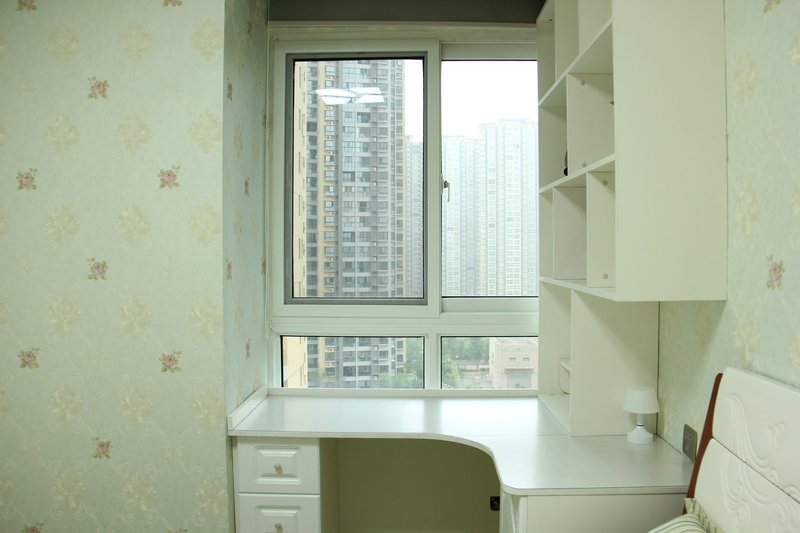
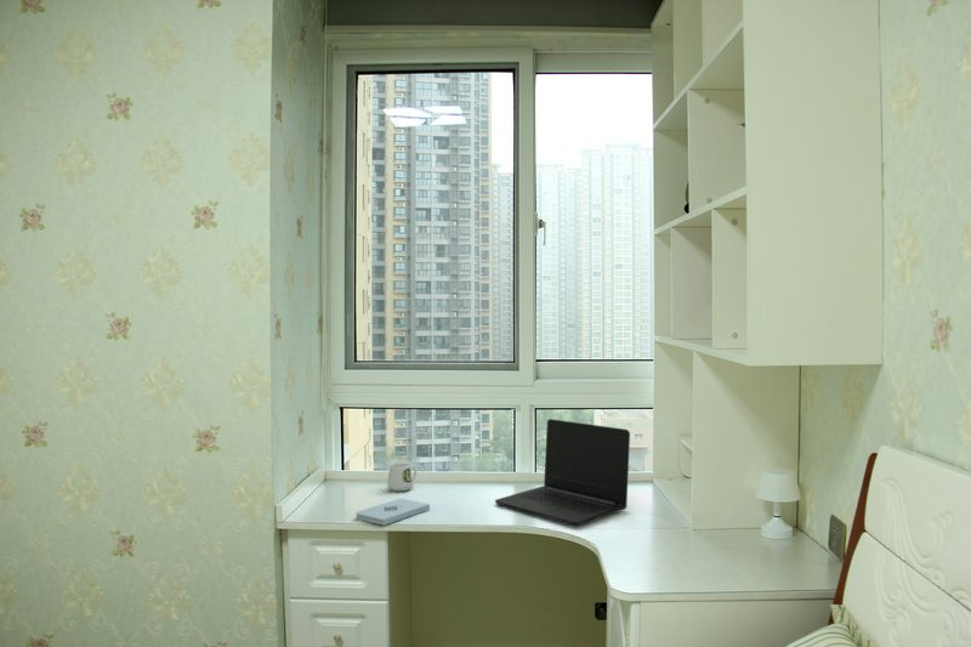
+ mug [386,461,418,493]
+ notepad [354,498,431,527]
+ laptop [494,418,631,527]
